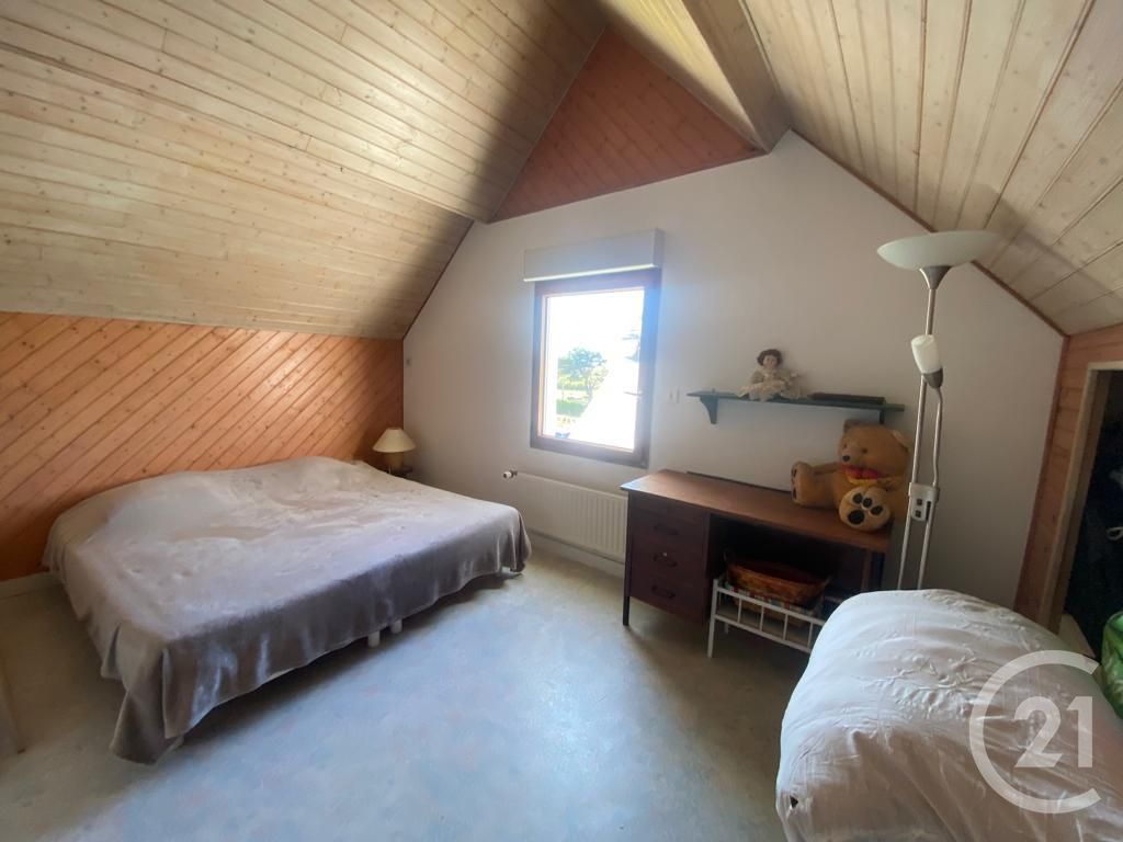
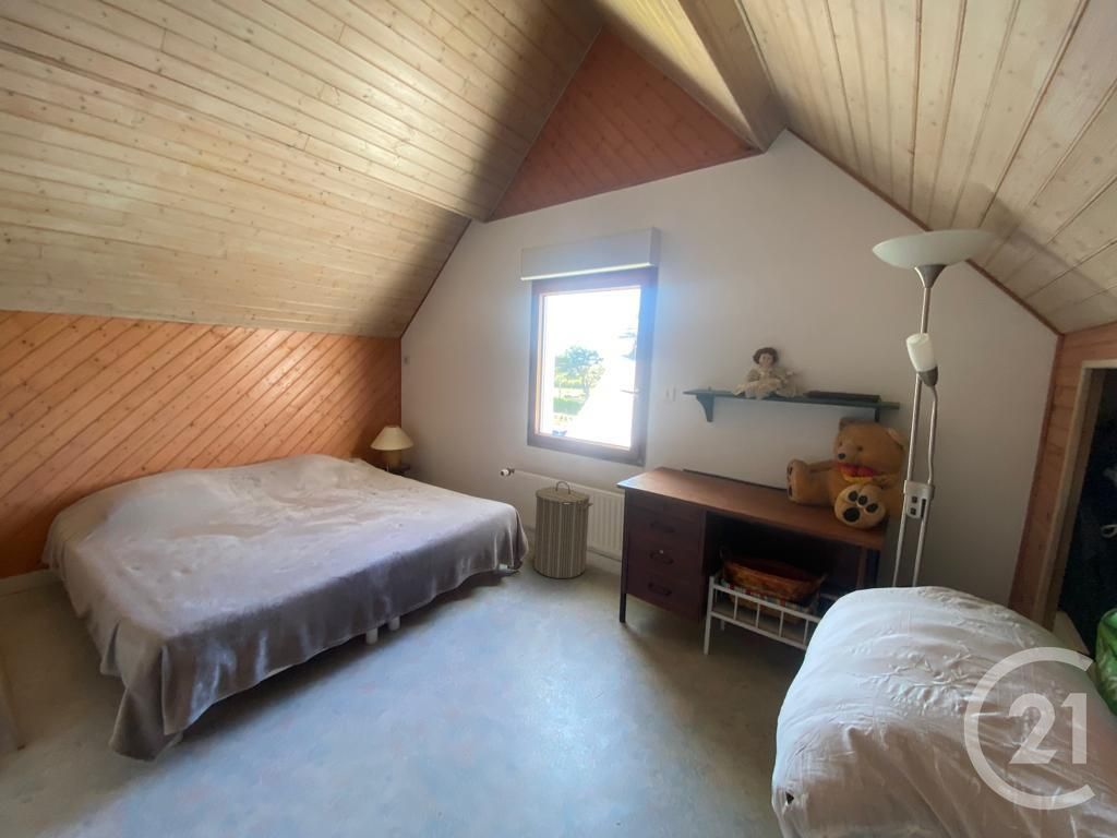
+ laundry hamper [533,480,594,579]
